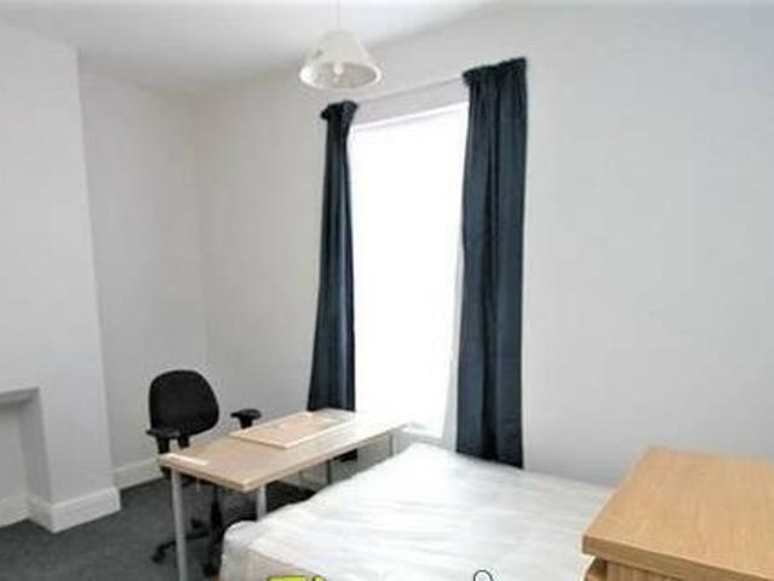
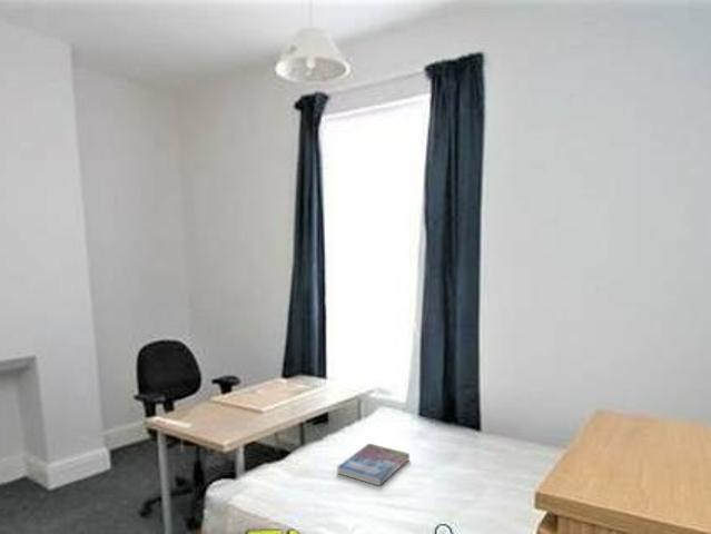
+ book [336,443,411,487]
